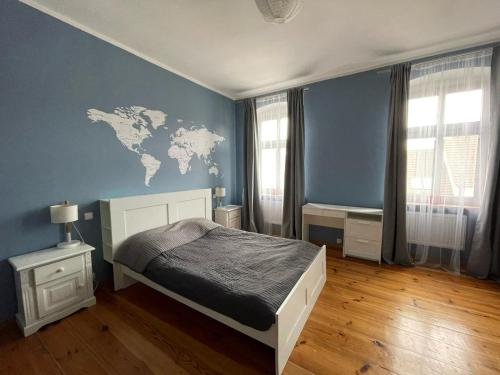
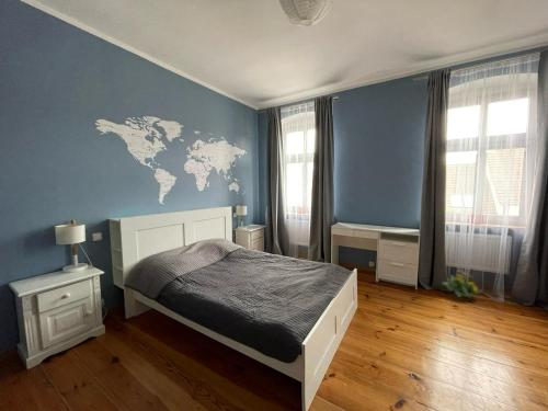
+ flowering plant [442,270,479,300]
